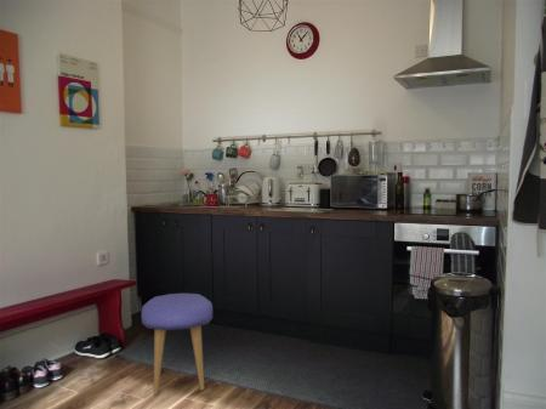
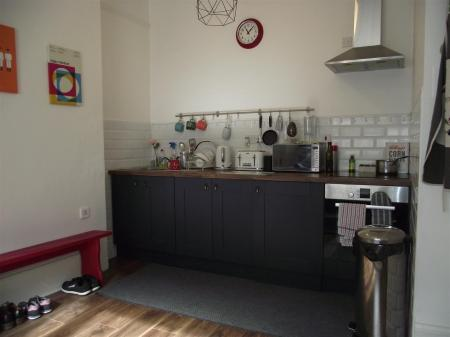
- stool [141,292,214,396]
